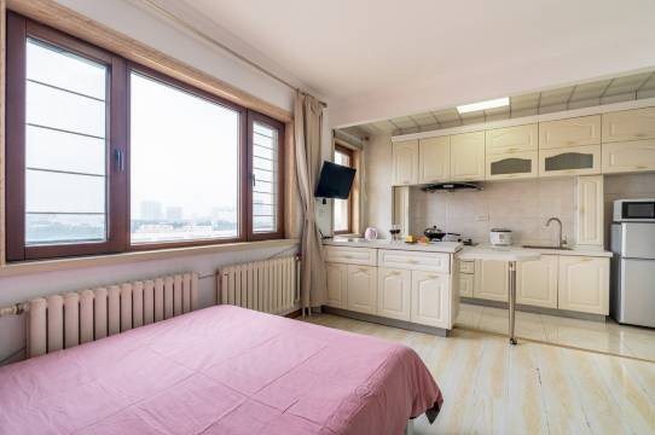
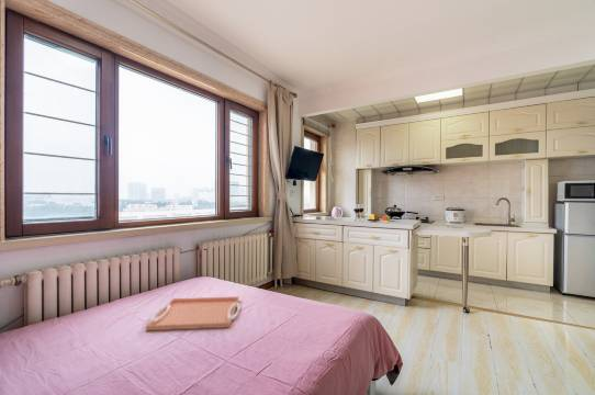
+ serving tray [145,295,240,331]
